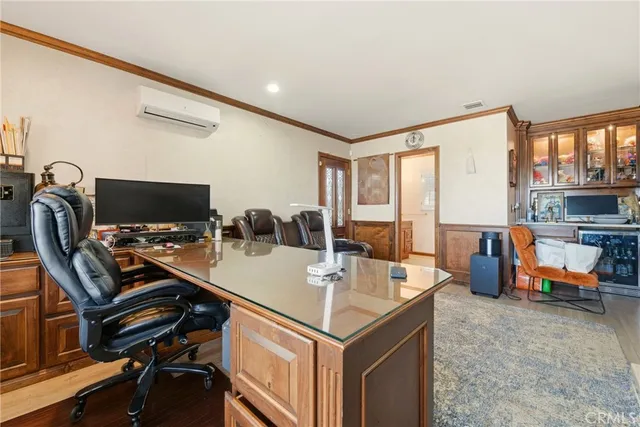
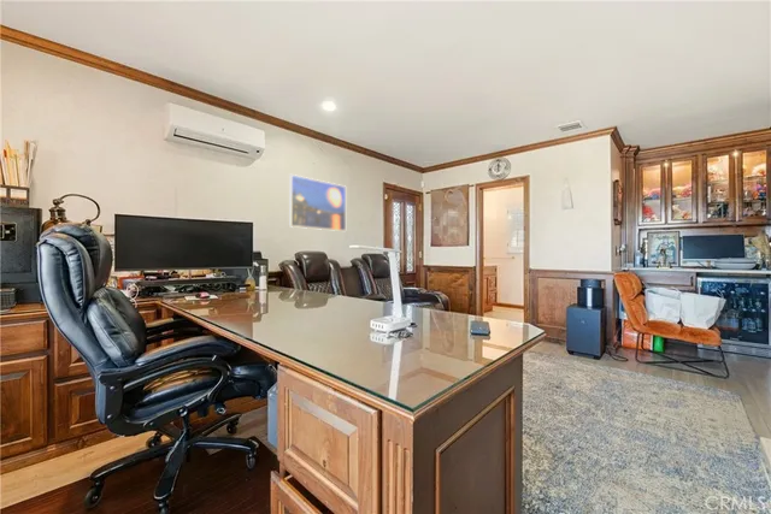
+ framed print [288,173,347,232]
